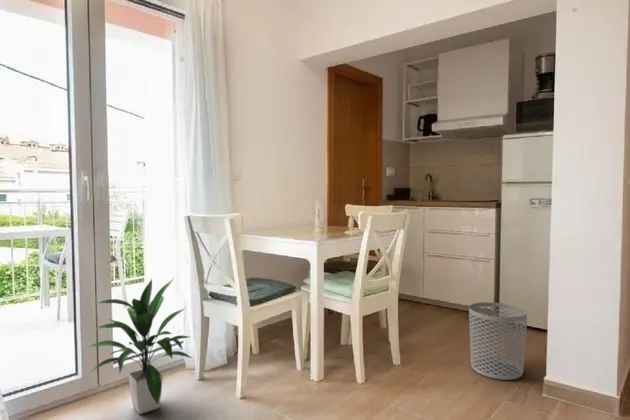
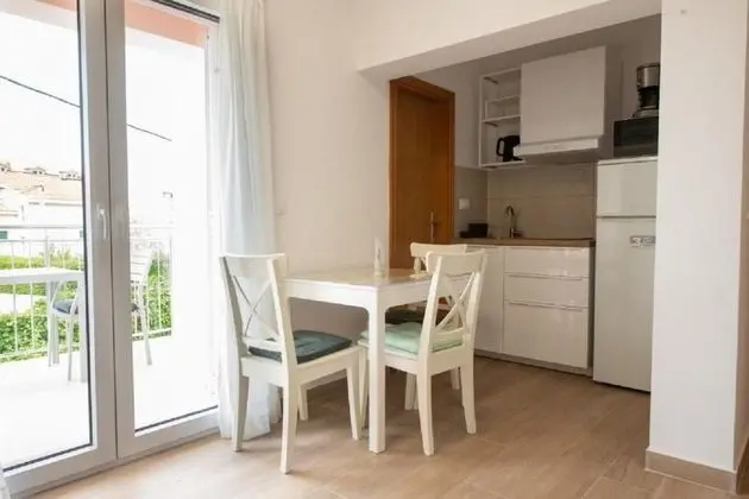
- waste bin [468,301,528,381]
- indoor plant [84,276,193,415]
